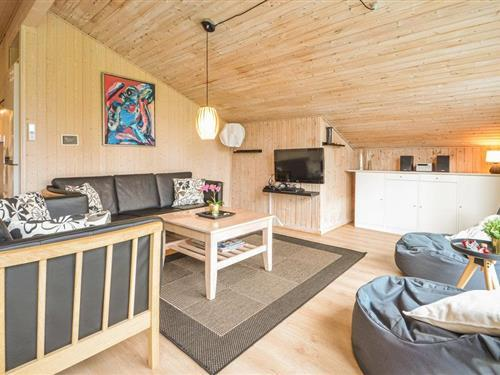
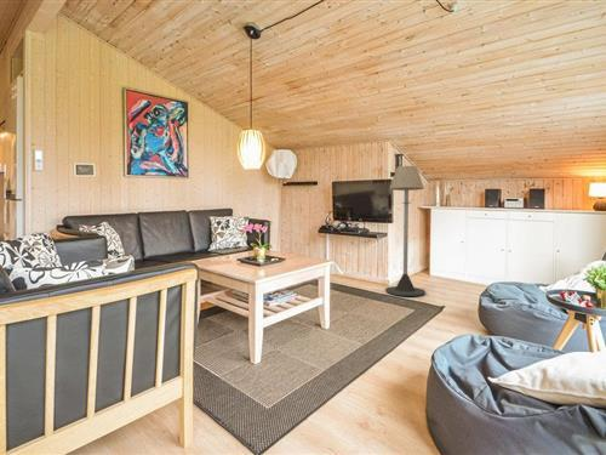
+ floor lamp [384,165,427,297]
